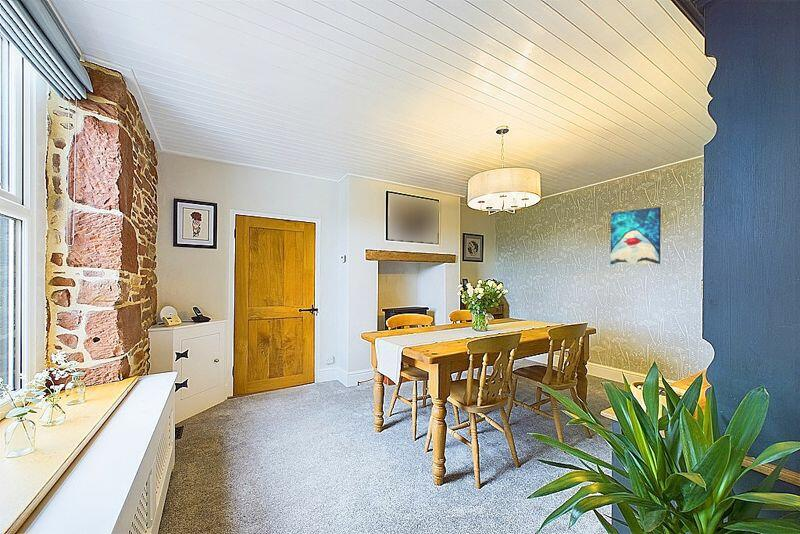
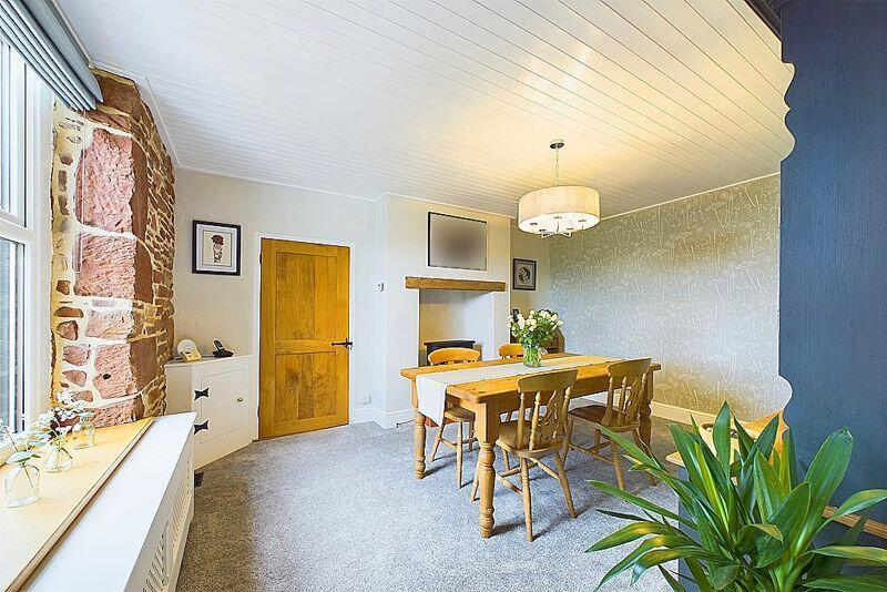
- wall art [610,206,662,265]
